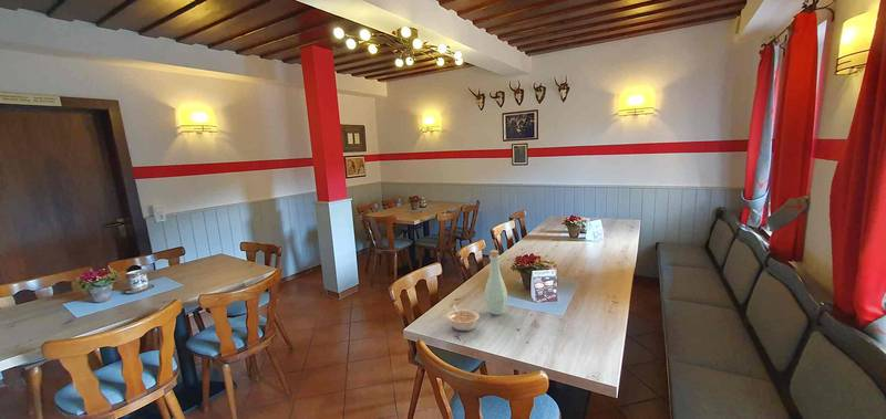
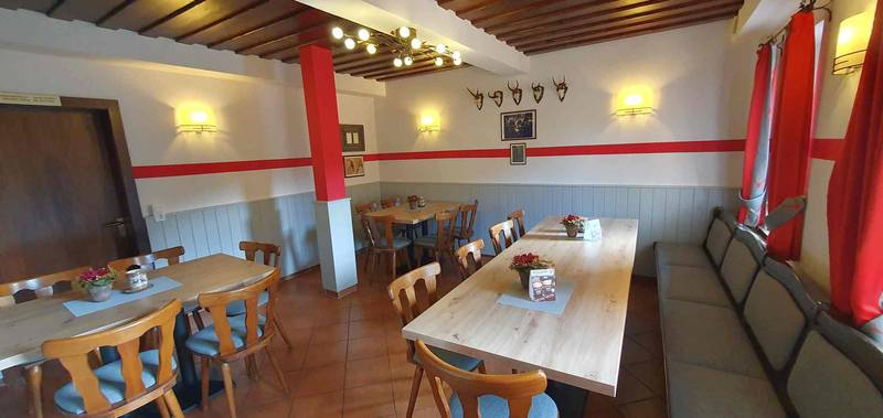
- bottle [484,249,508,316]
- legume [445,304,481,333]
